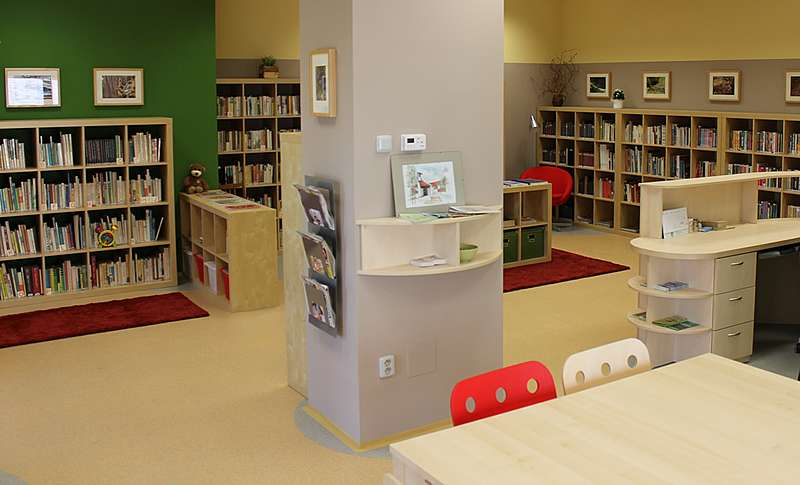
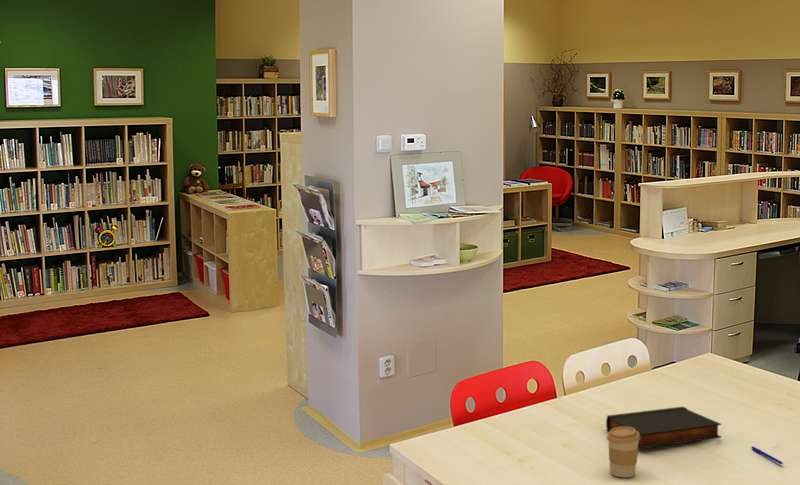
+ book [605,406,722,449]
+ pen [750,445,784,465]
+ coffee cup [606,427,640,478]
